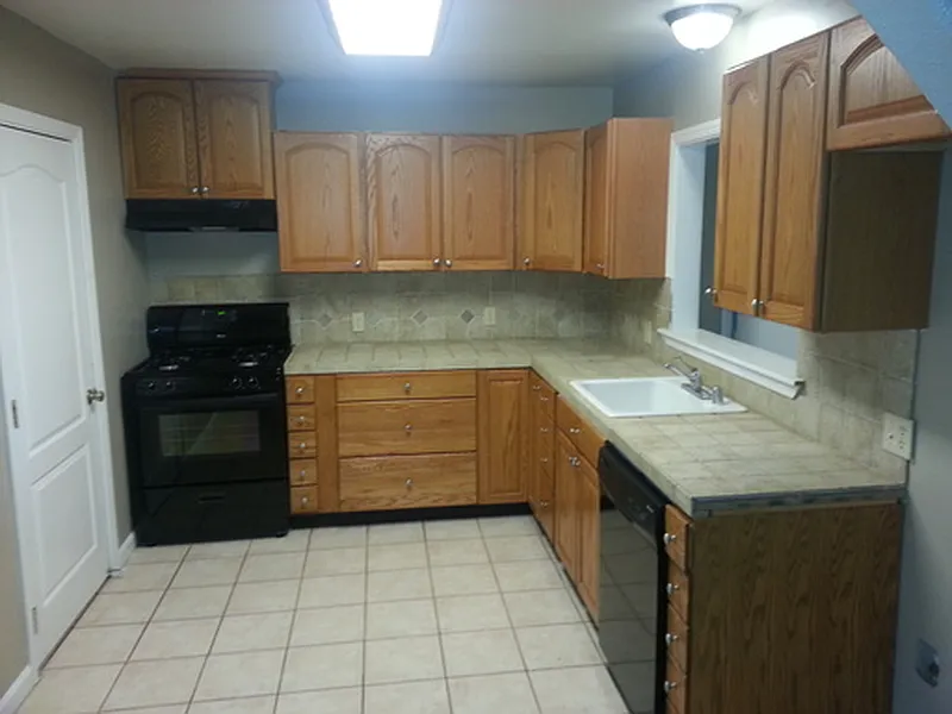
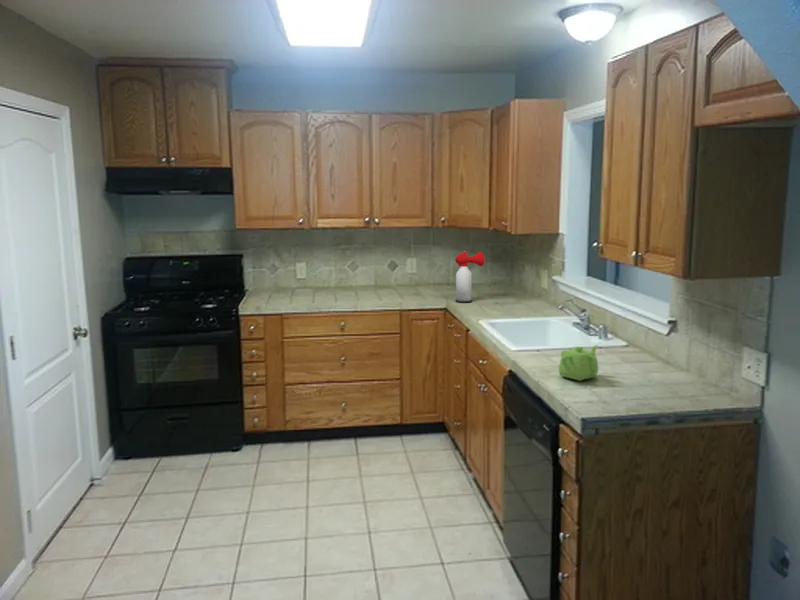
+ teapot [558,344,599,382]
+ air horn [454,251,486,303]
